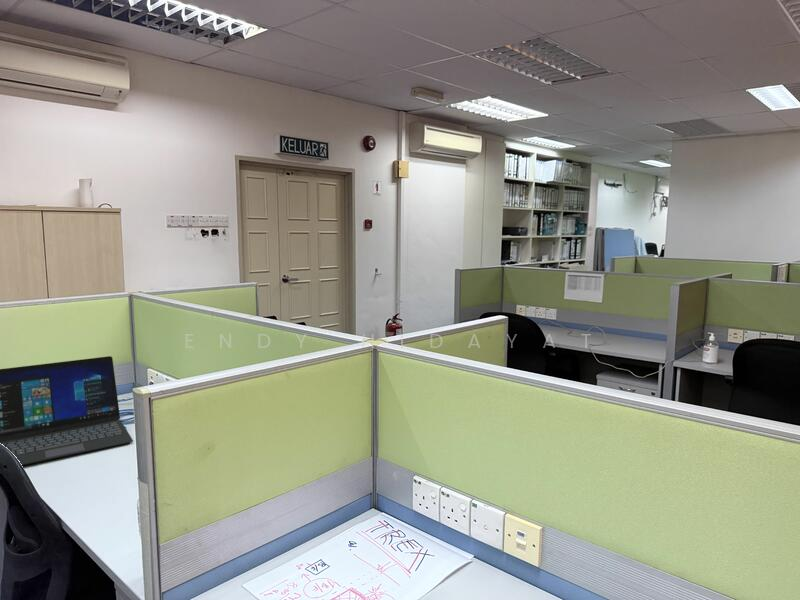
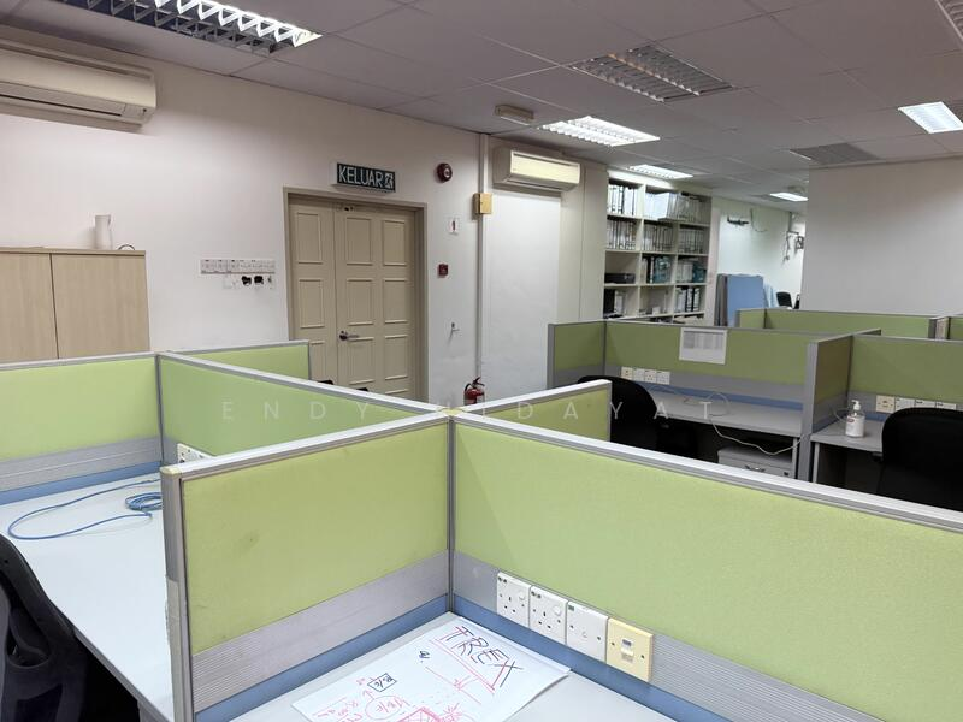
- laptop [0,355,134,466]
